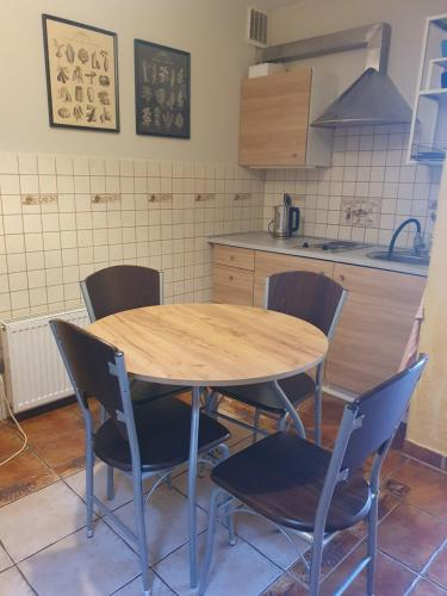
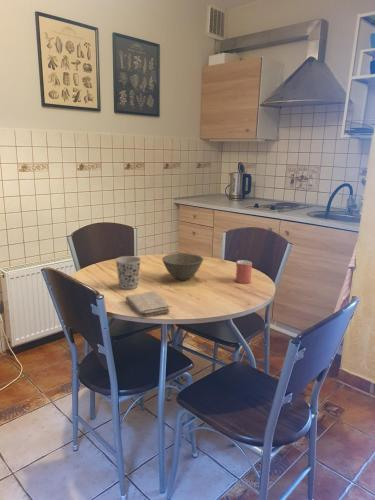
+ cup [114,255,142,290]
+ bowl [161,252,205,281]
+ cup [235,259,253,284]
+ washcloth [125,290,171,319]
